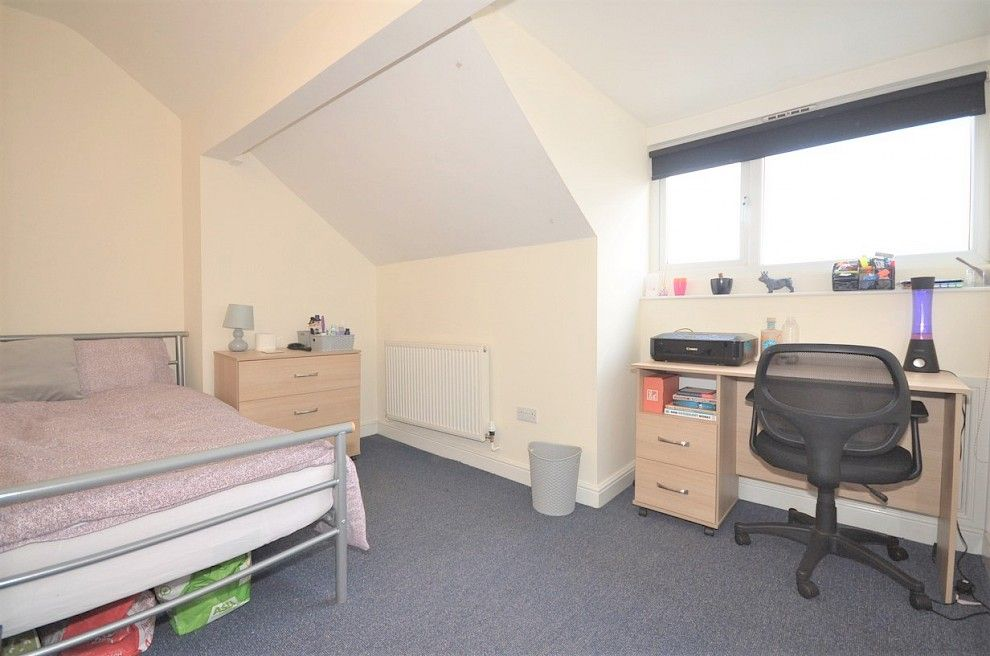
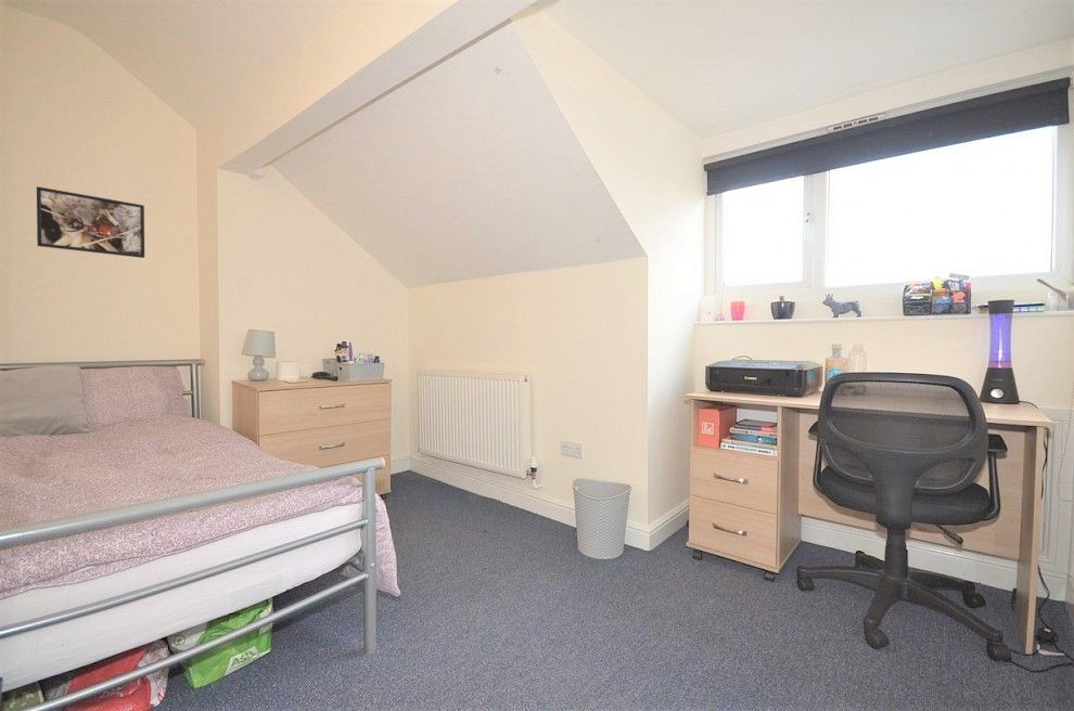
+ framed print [36,185,145,259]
